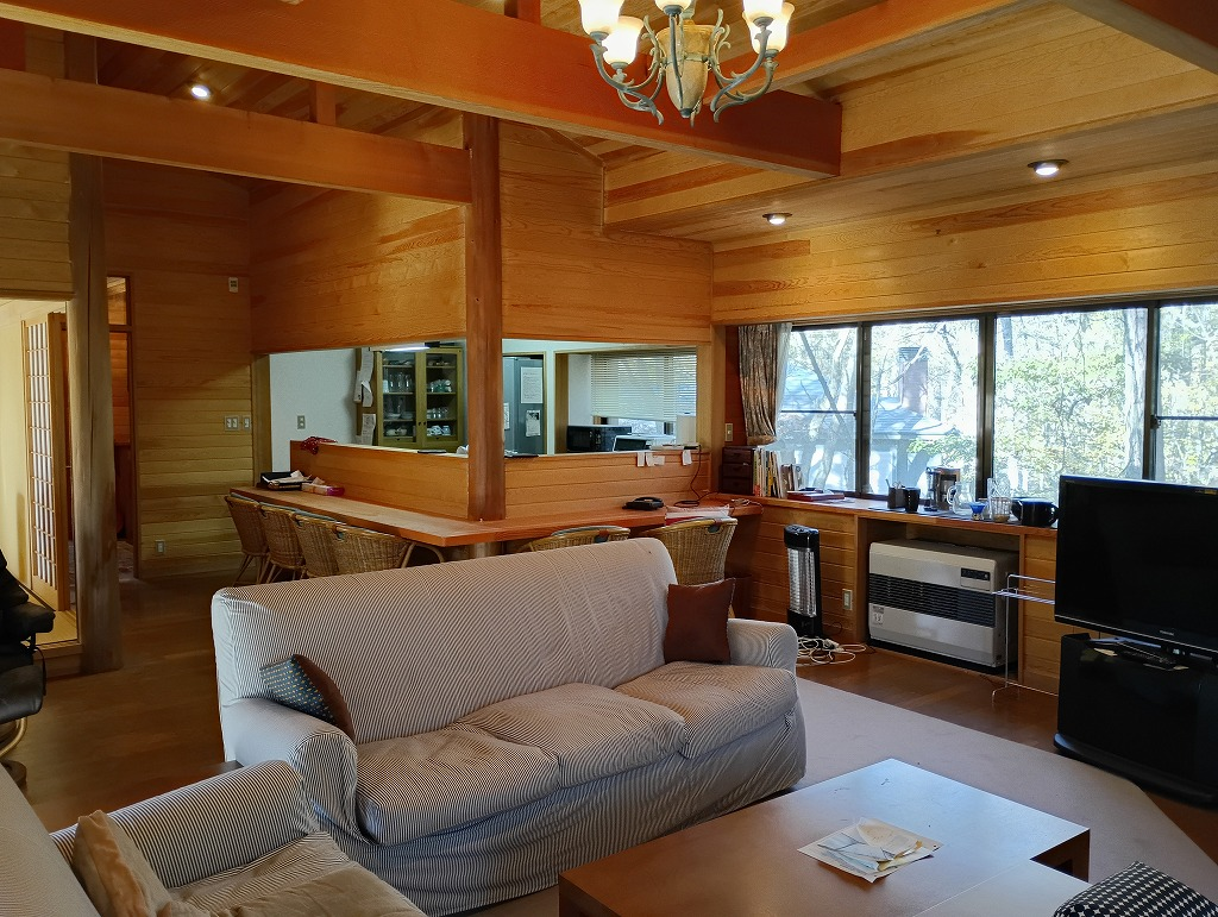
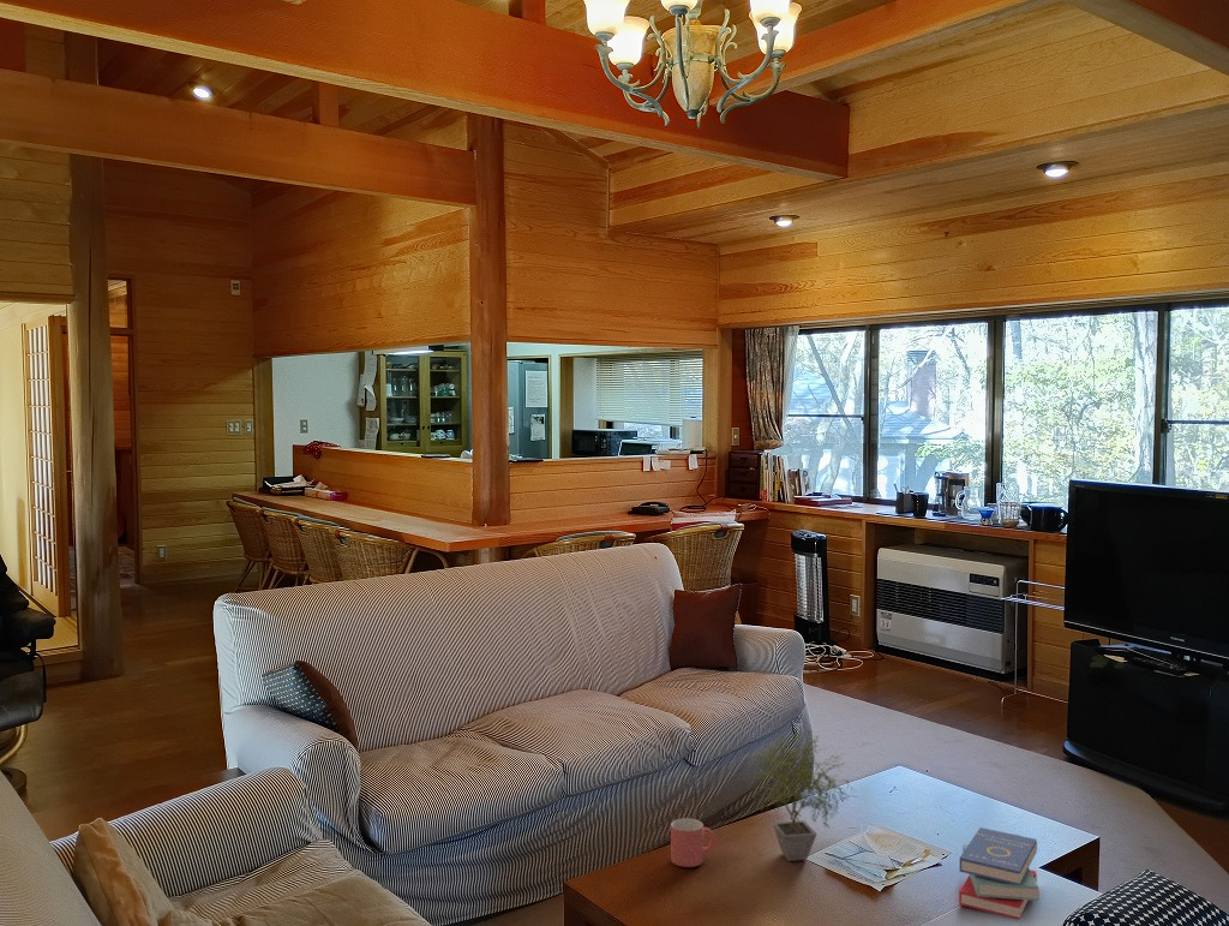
+ mug [670,817,715,868]
+ book [958,826,1041,921]
+ potted plant [742,729,856,862]
